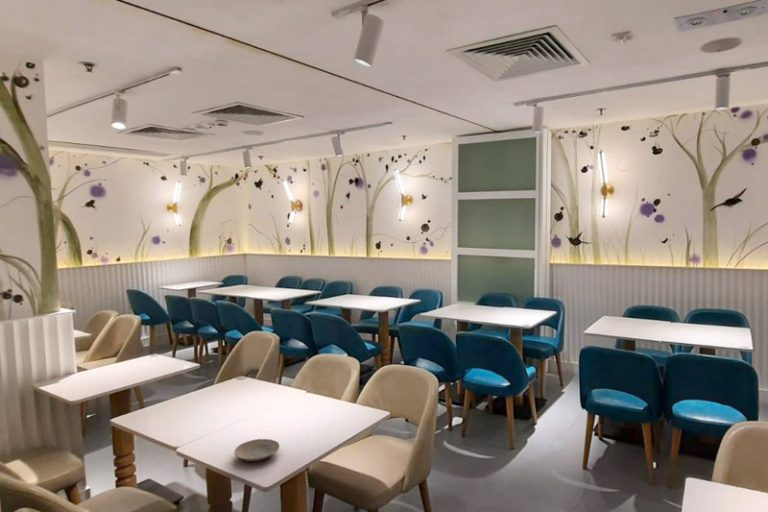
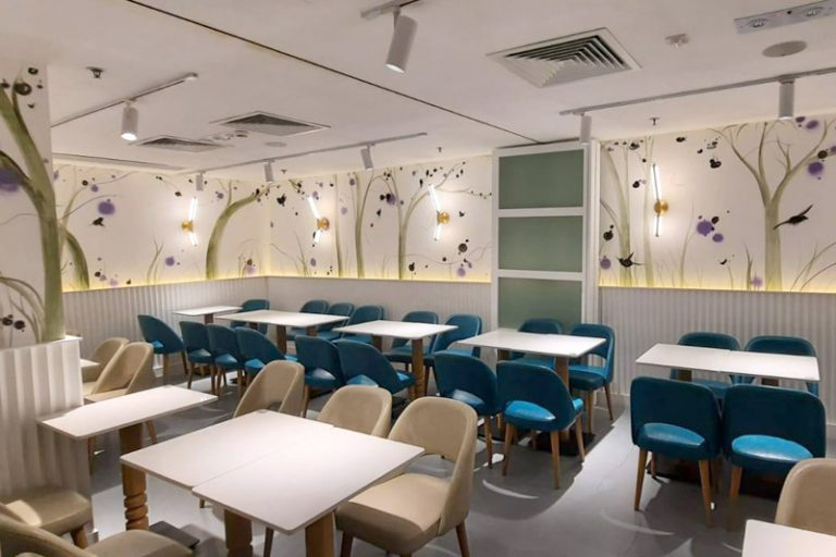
- plate [234,438,280,462]
